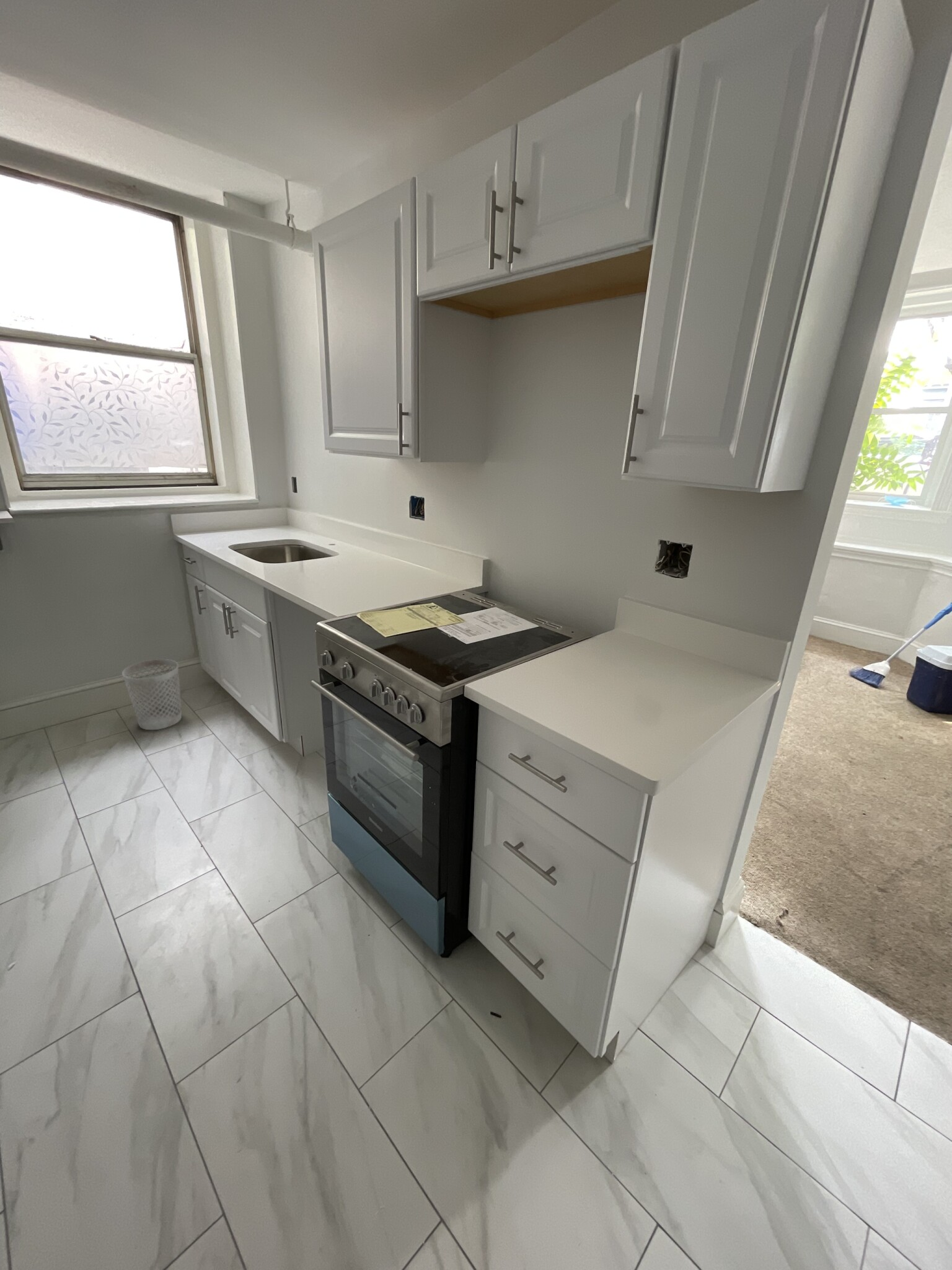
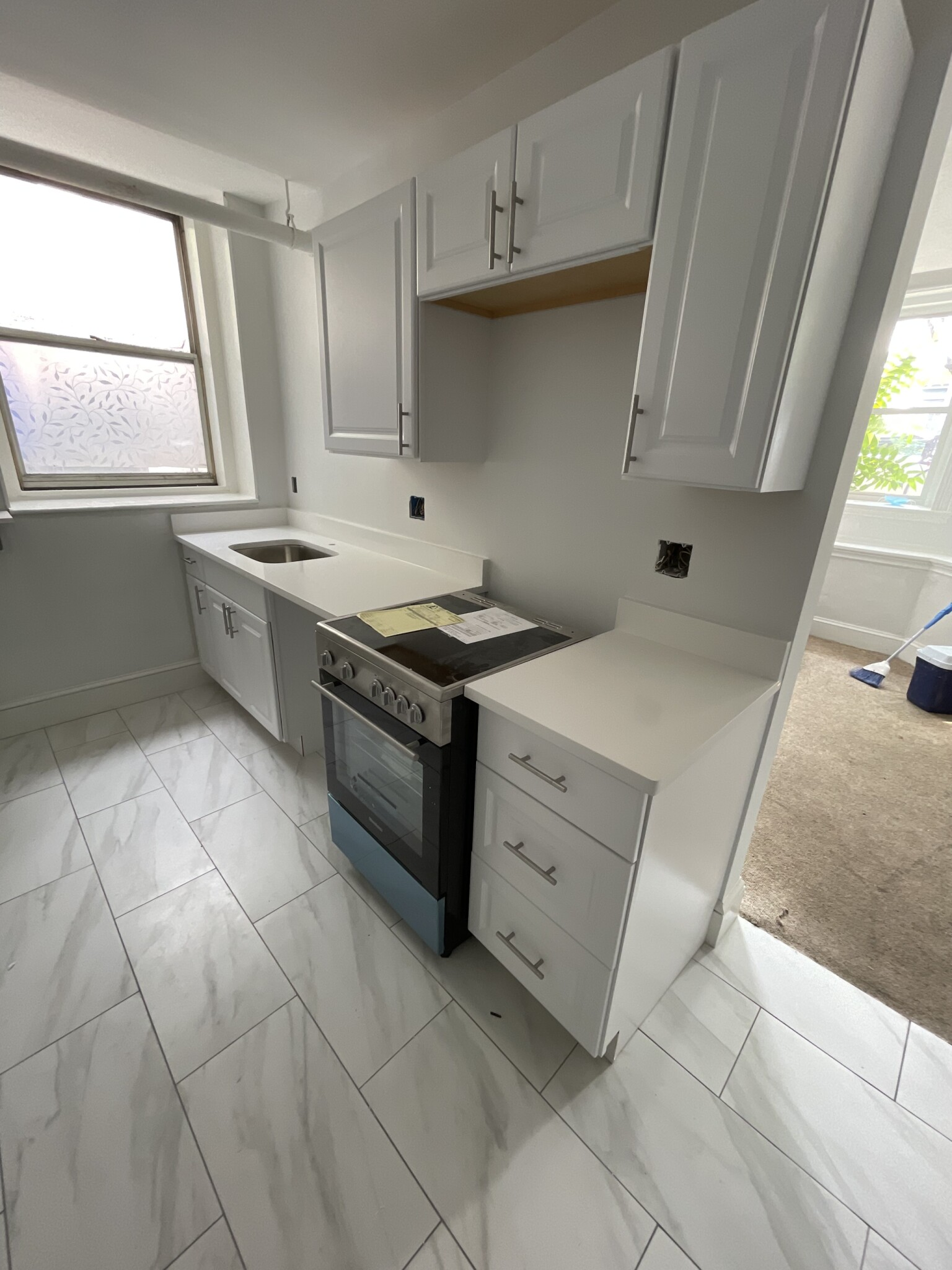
- wastebasket [121,659,182,730]
